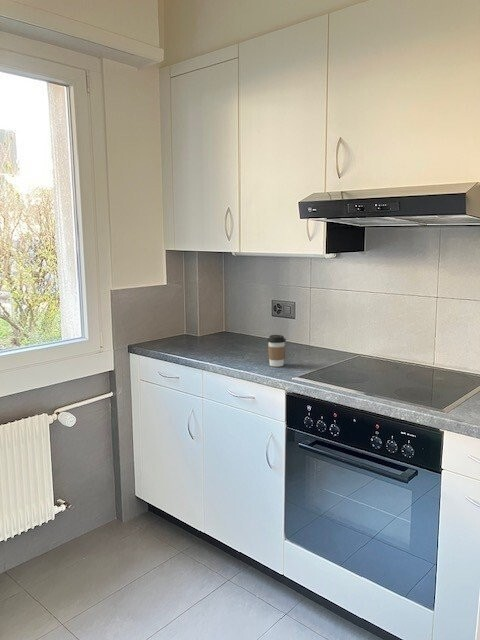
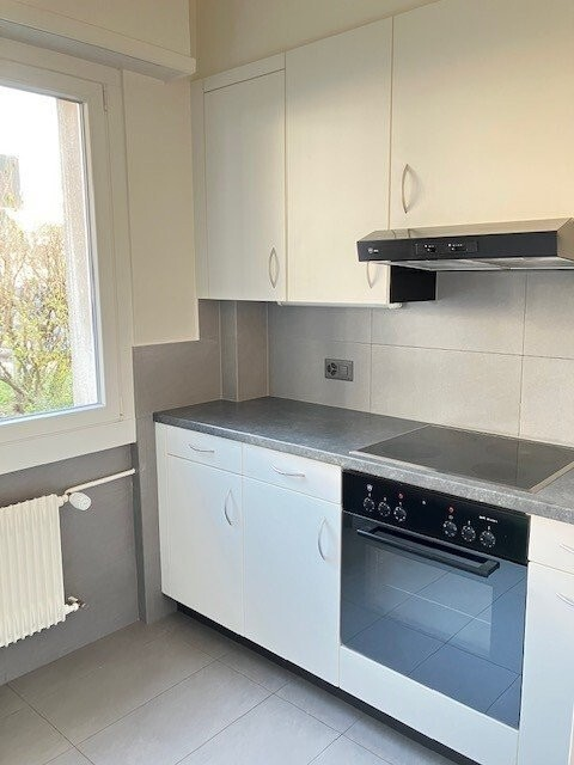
- coffee cup [266,334,287,368]
